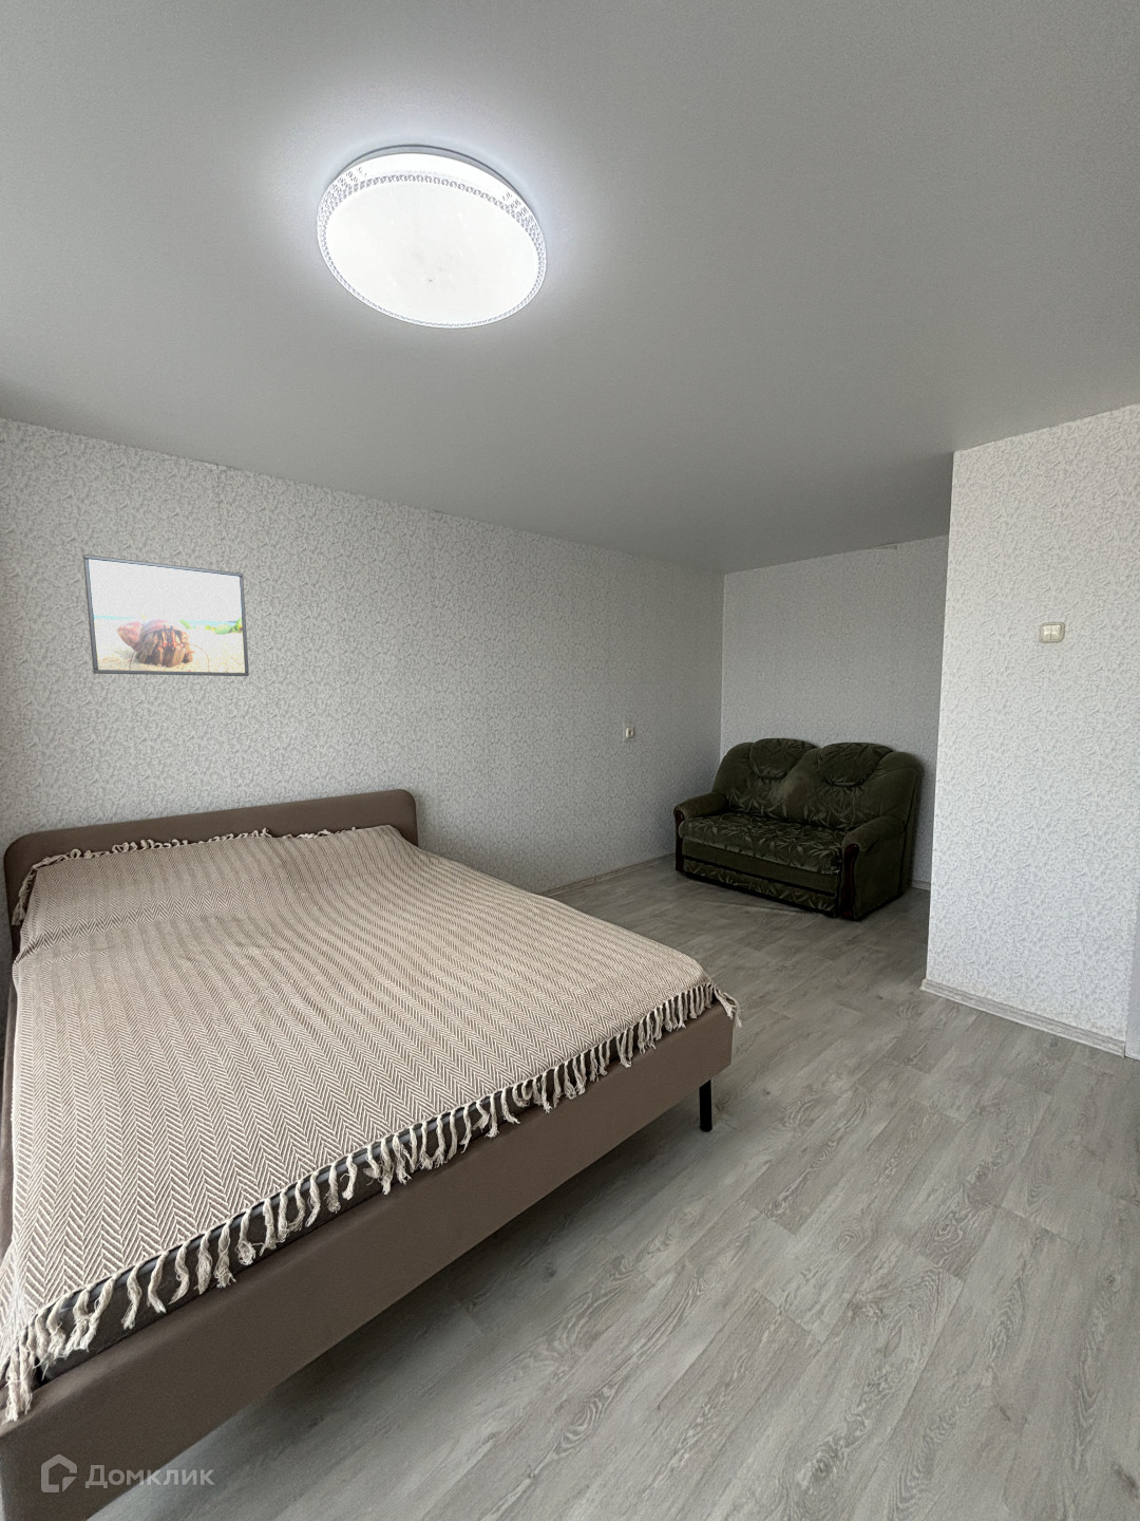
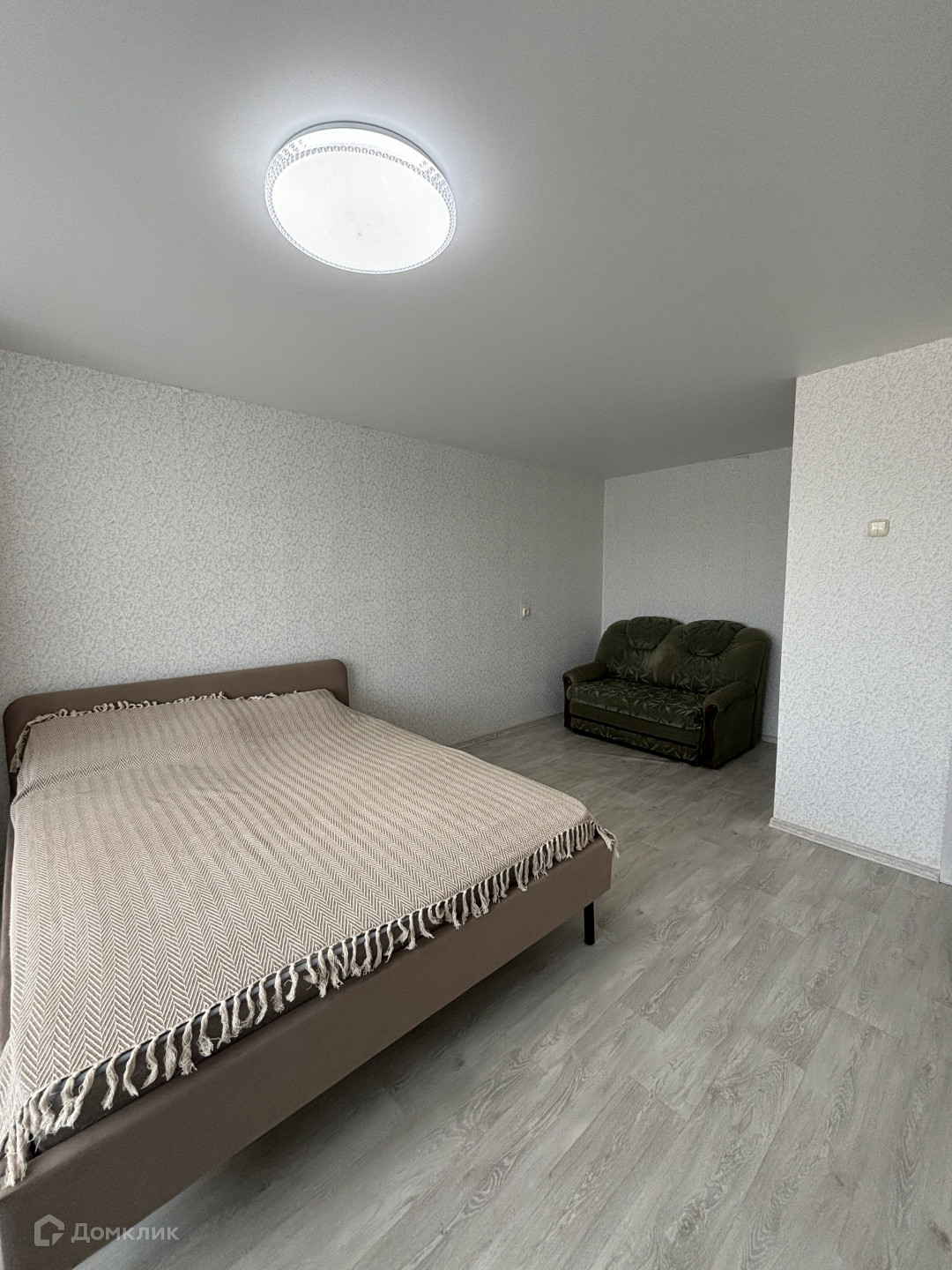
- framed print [83,553,250,677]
